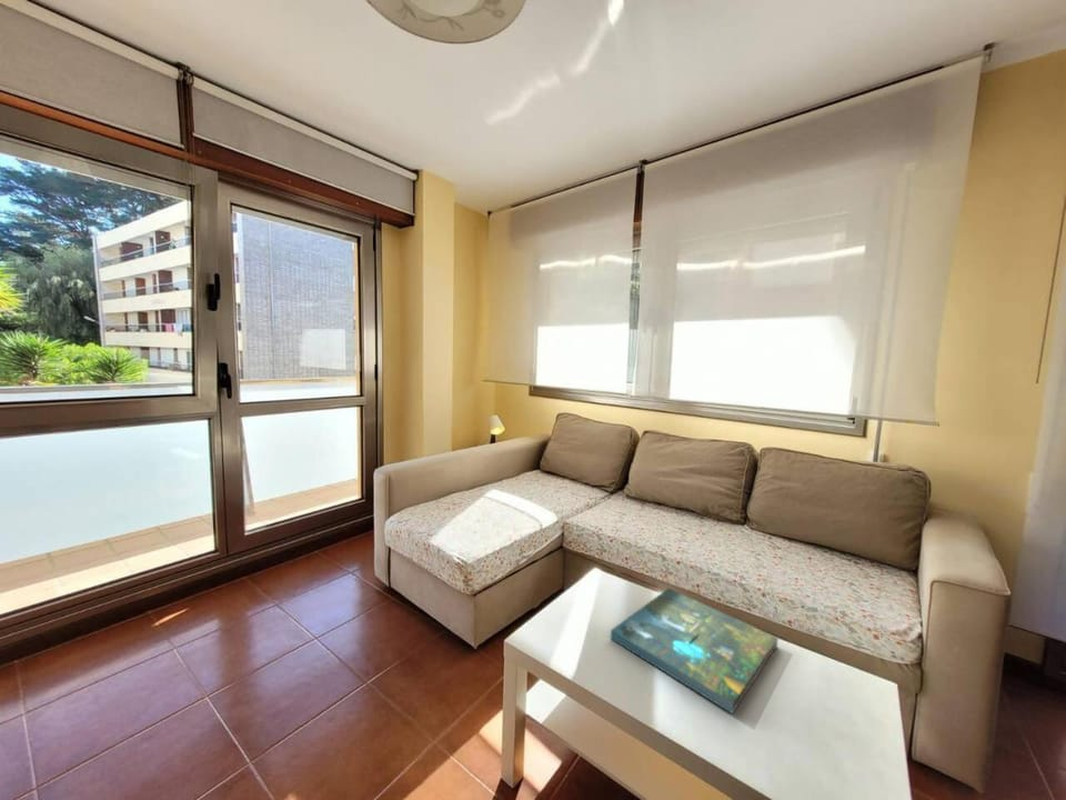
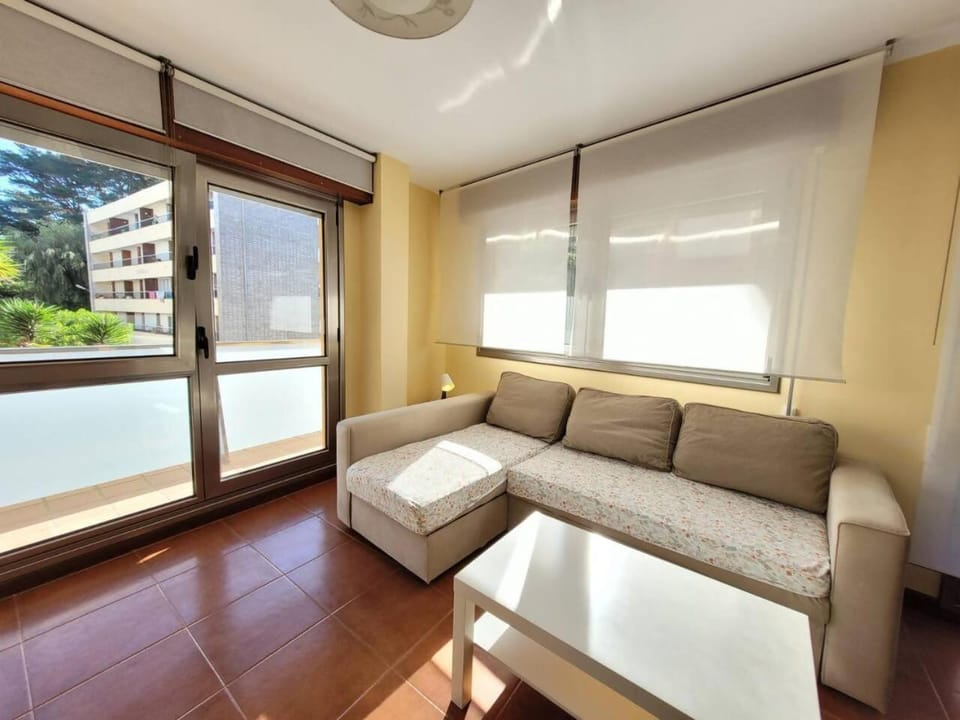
- board game [610,588,780,714]
